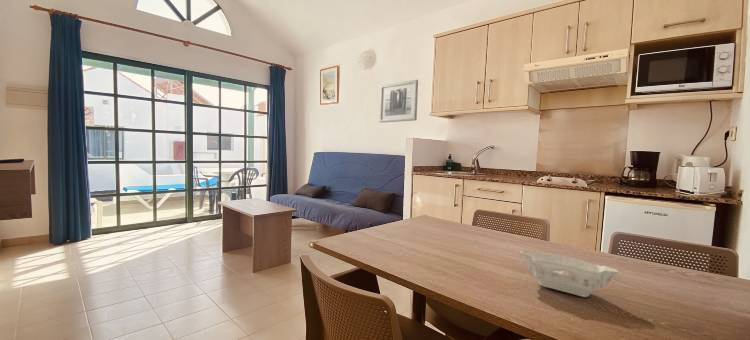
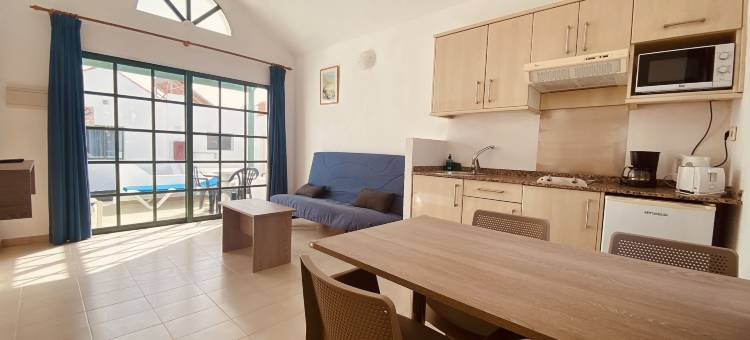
- wall art [378,79,419,124]
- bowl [519,249,621,298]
